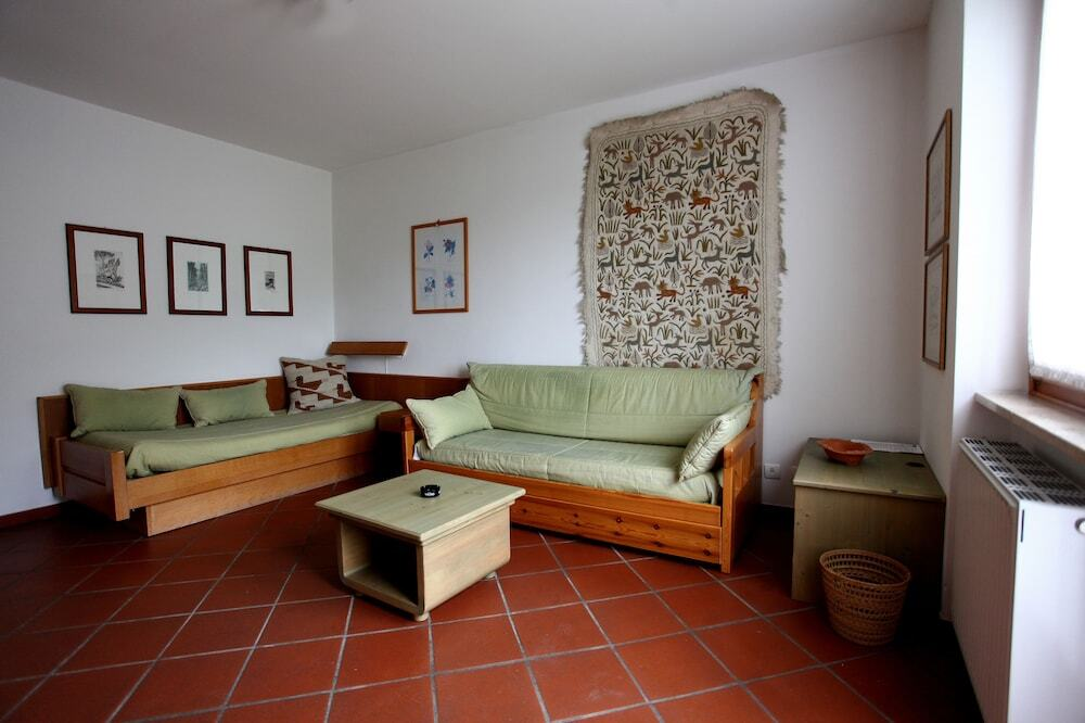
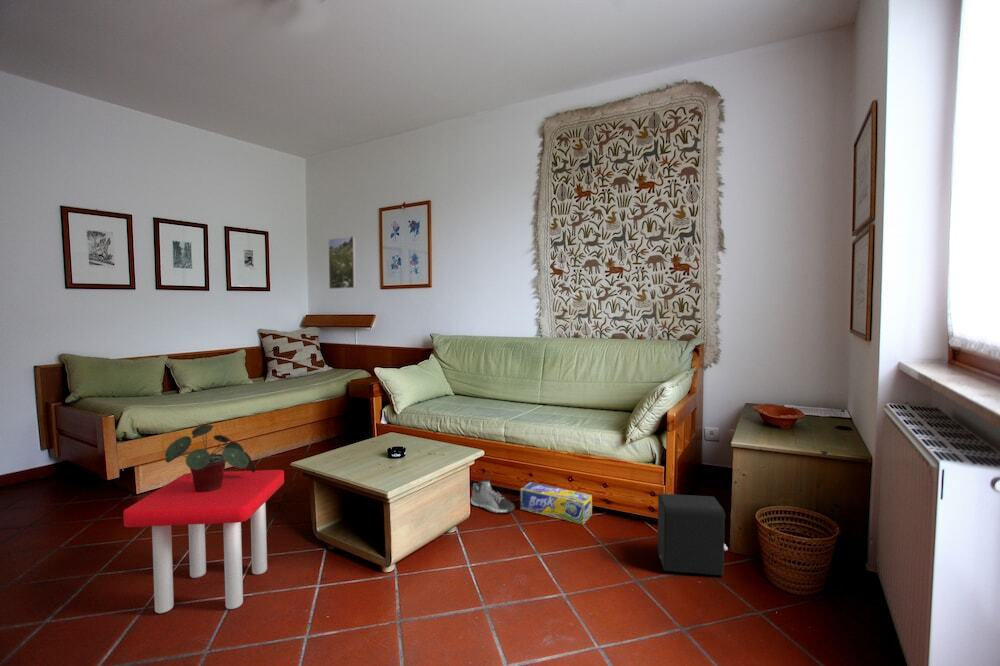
+ stool [122,469,285,614]
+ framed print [327,235,357,290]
+ box [519,481,593,525]
+ speaker [657,493,729,576]
+ sneaker [470,477,516,514]
+ potted plant [164,424,256,492]
